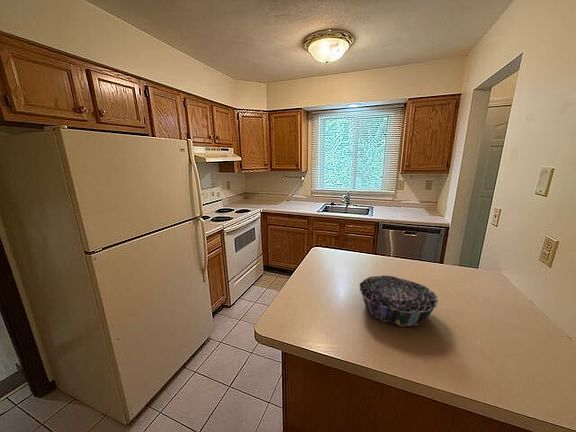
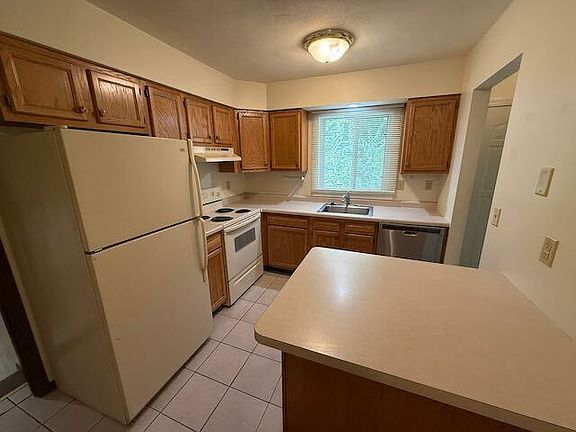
- decorative bowl [358,274,439,327]
